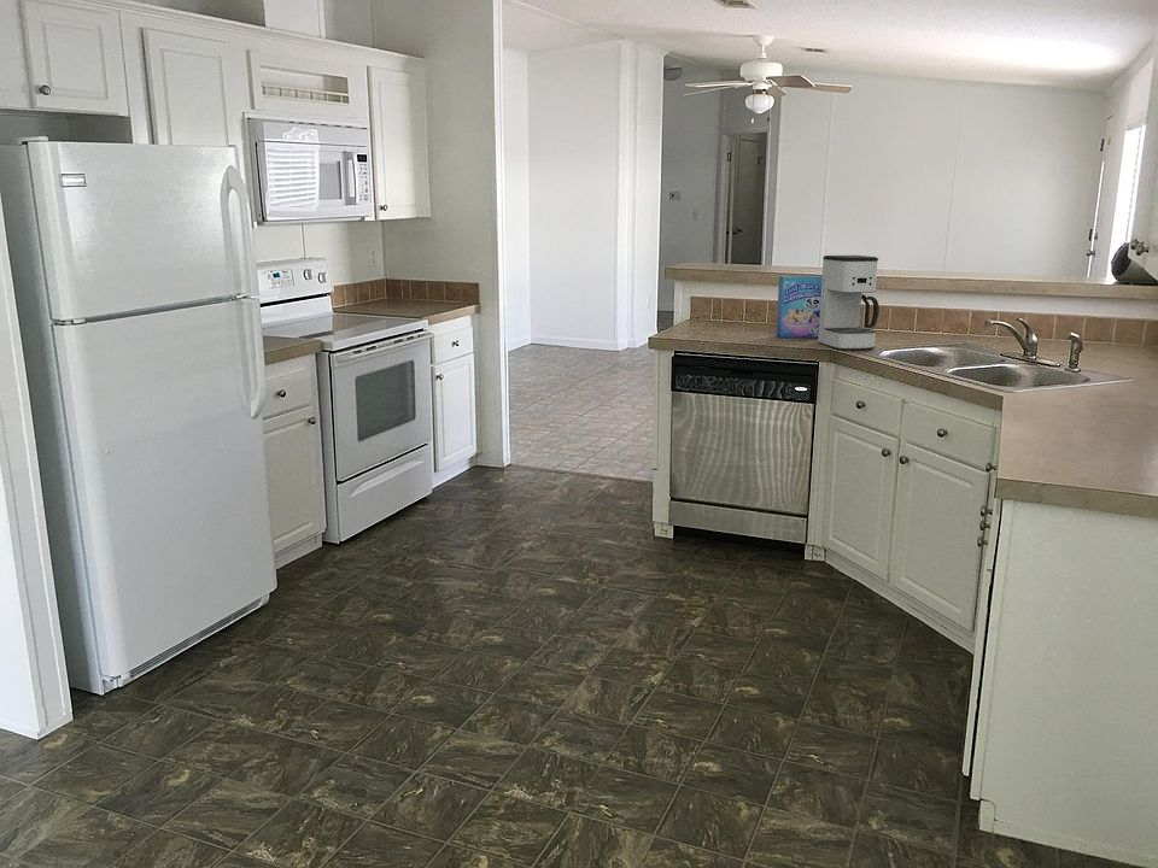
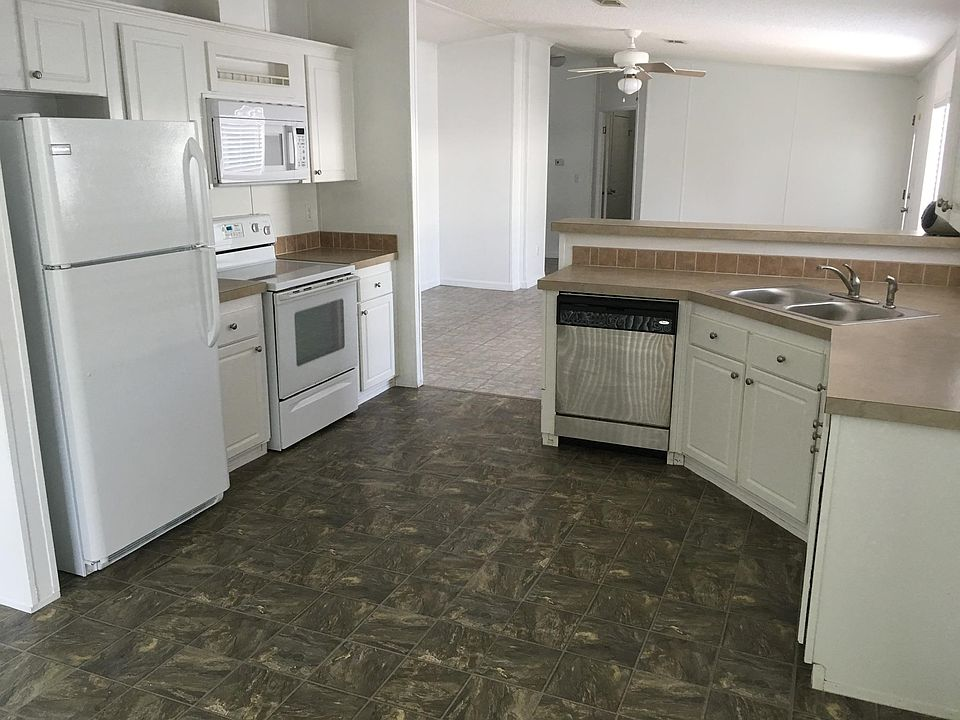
- cereal box [776,275,823,339]
- coffee maker [817,254,881,351]
